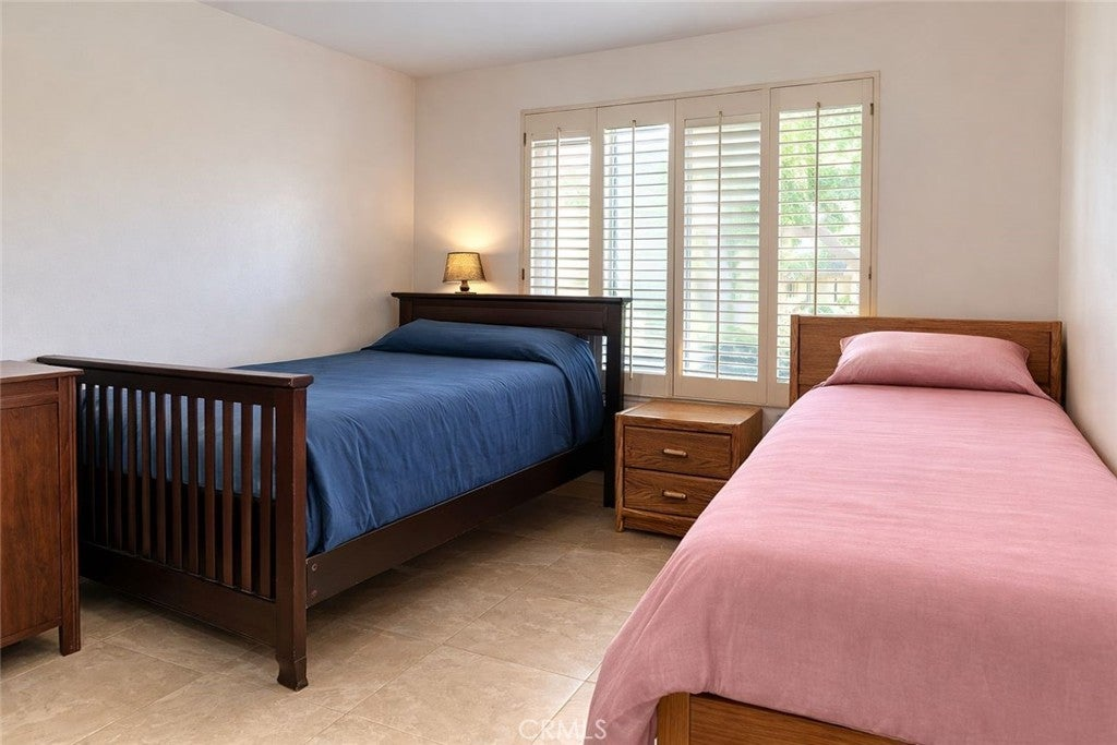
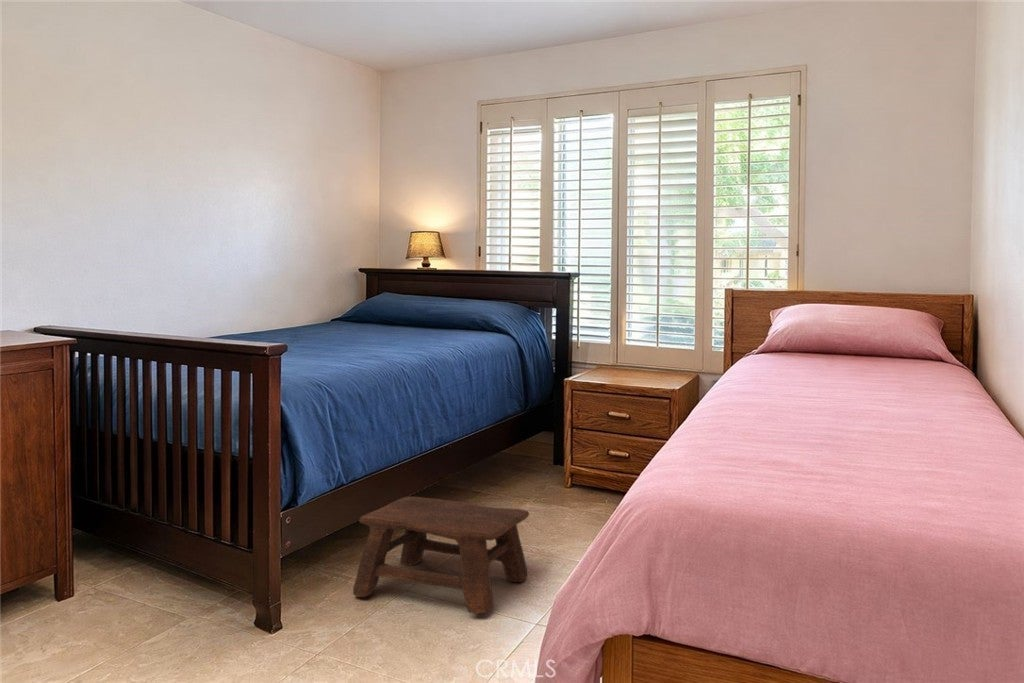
+ stool [352,496,530,615]
